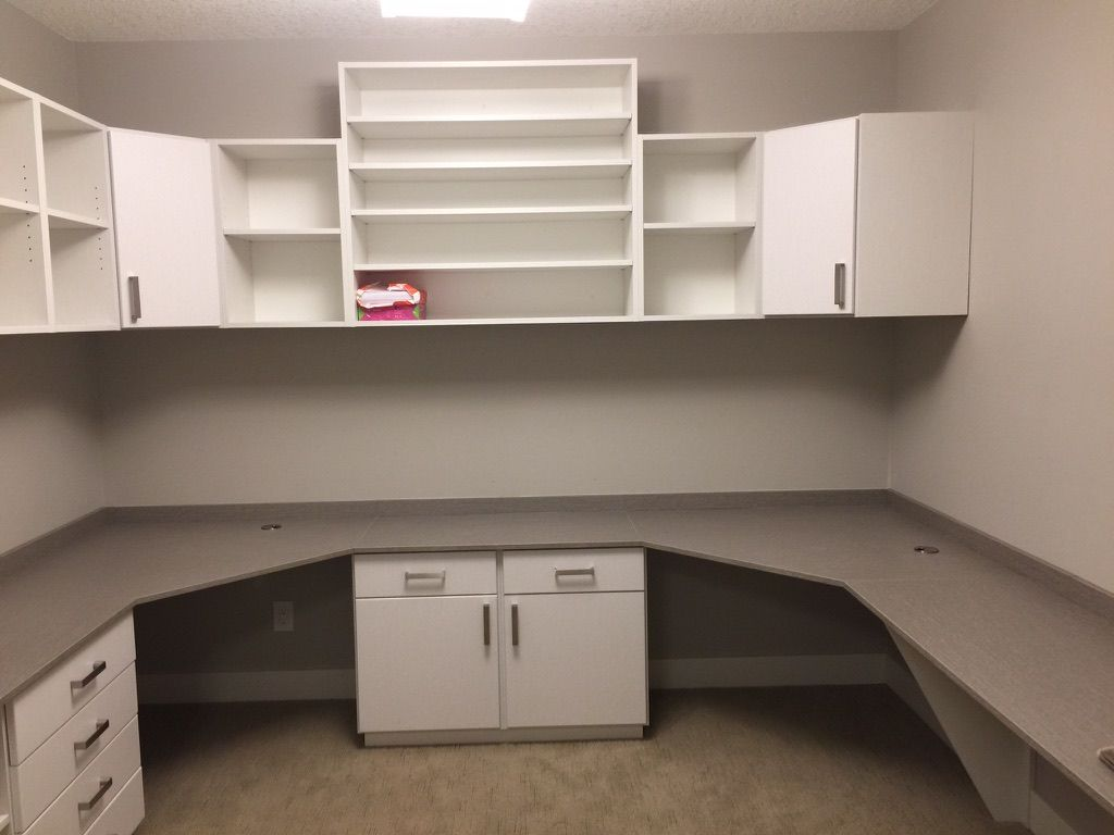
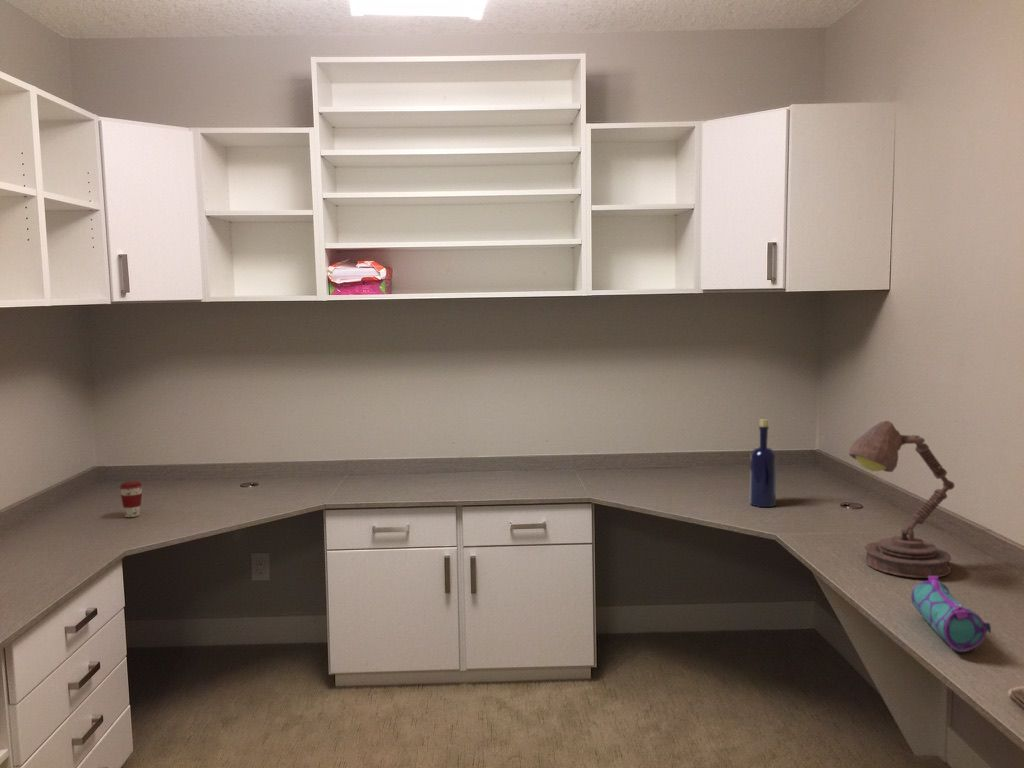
+ pencil case [910,576,992,653]
+ desk lamp [848,420,956,579]
+ coffee cup [118,480,144,518]
+ bottle [749,418,777,508]
